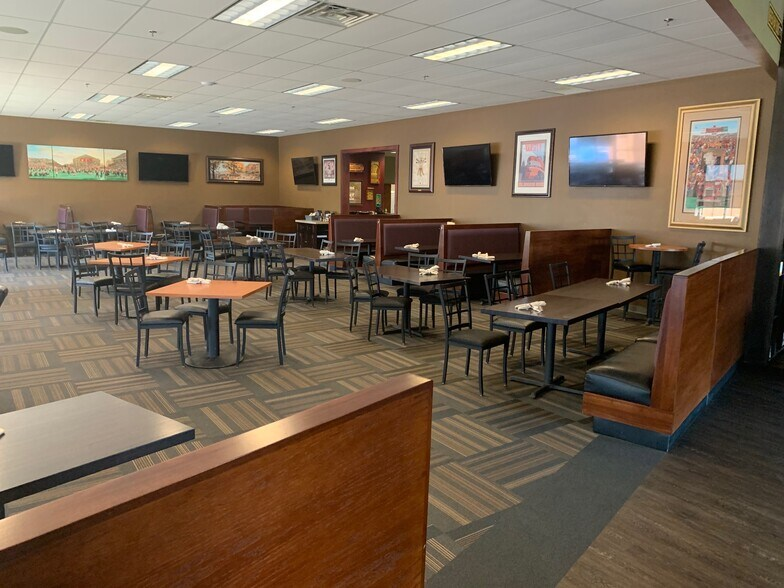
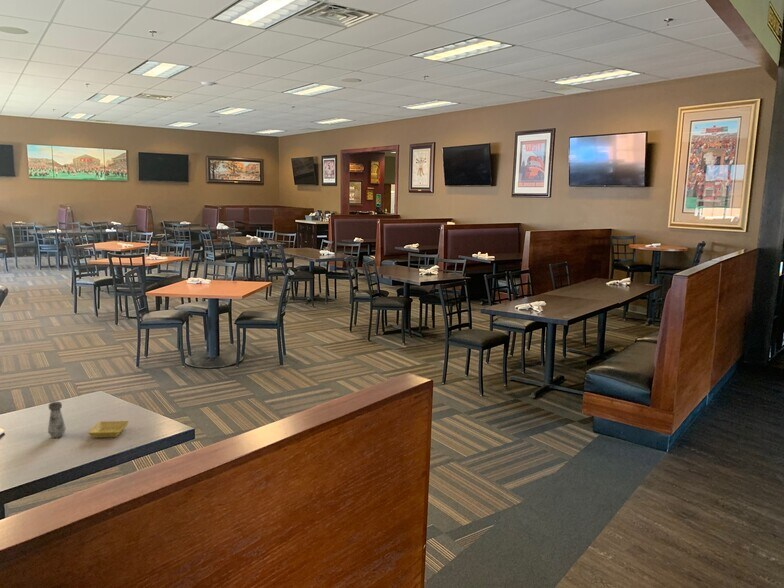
+ saucer [87,420,130,438]
+ salt shaker [47,401,67,439]
